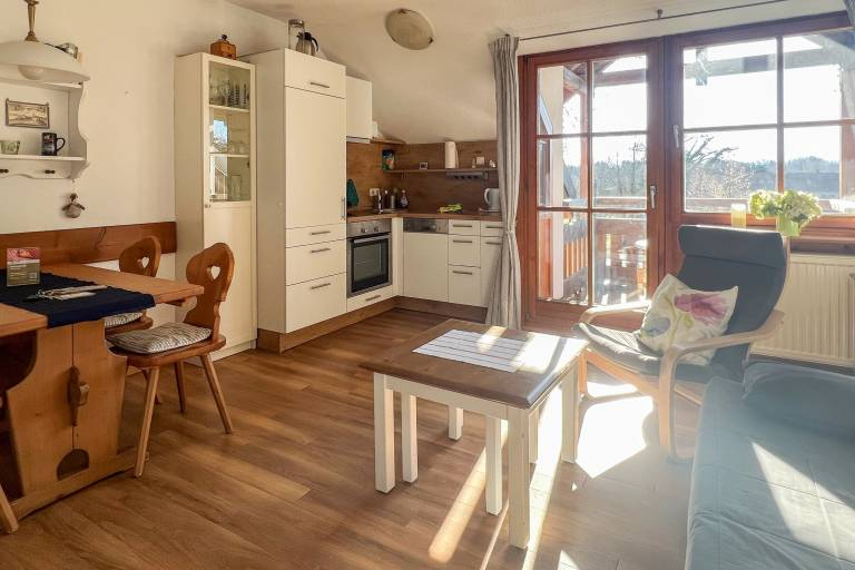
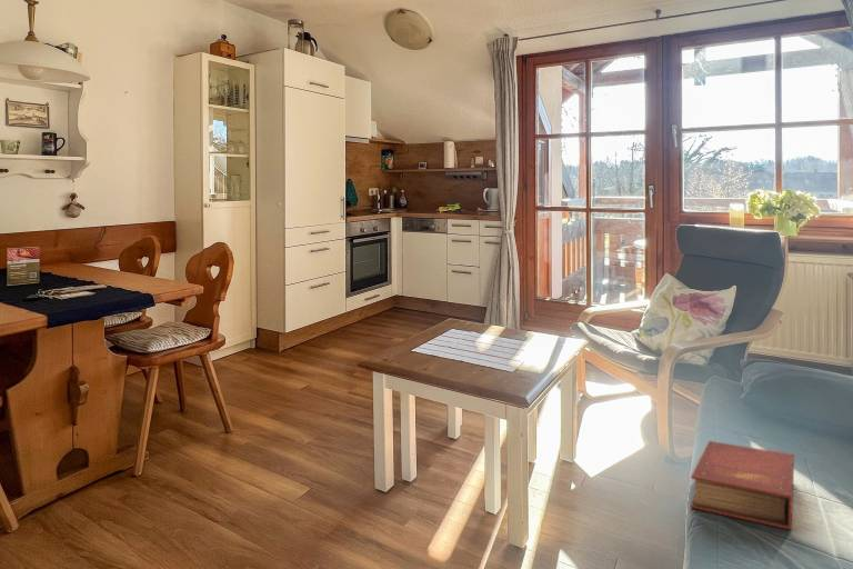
+ book [690,440,795,531]
